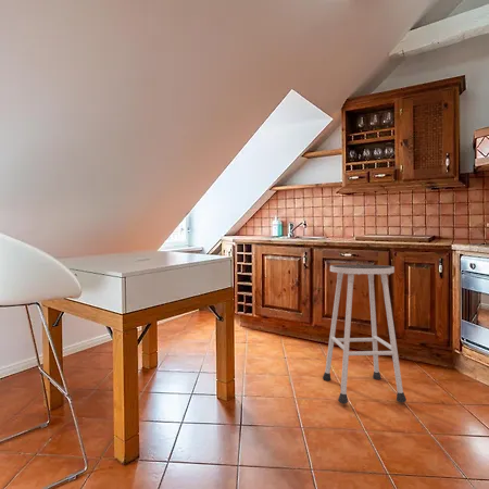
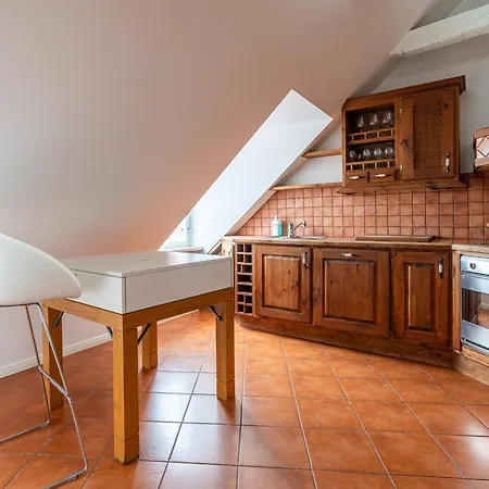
- stool [322,264,408,405]
